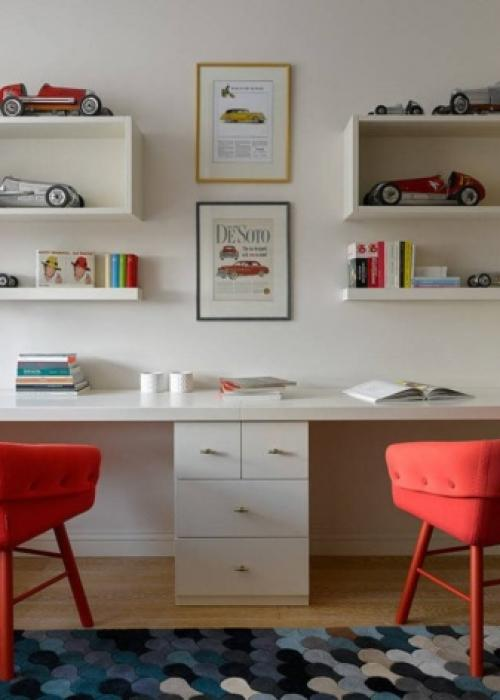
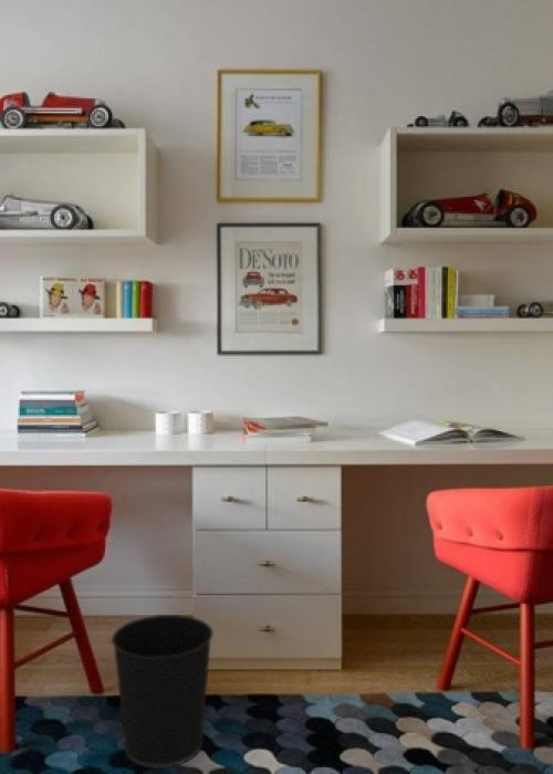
+ wastebasket [111,614,215,770]
